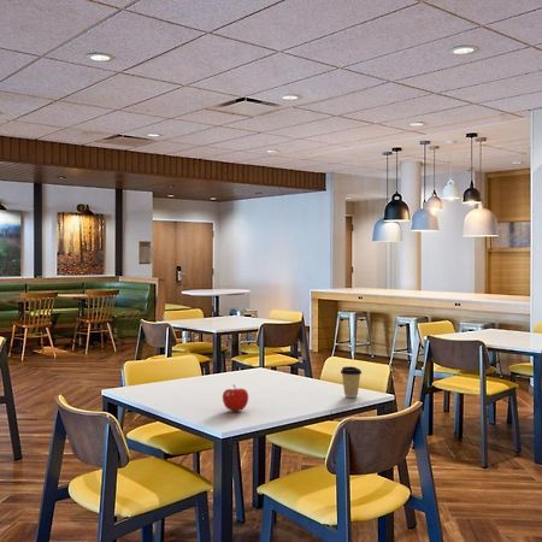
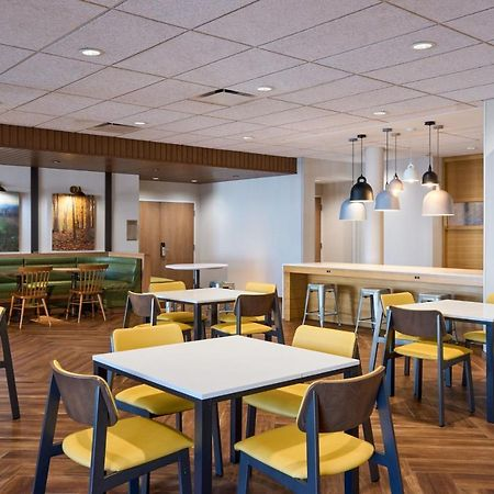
- coffee cup [340,365,363,399]
- fruit [222,384,249,412]
